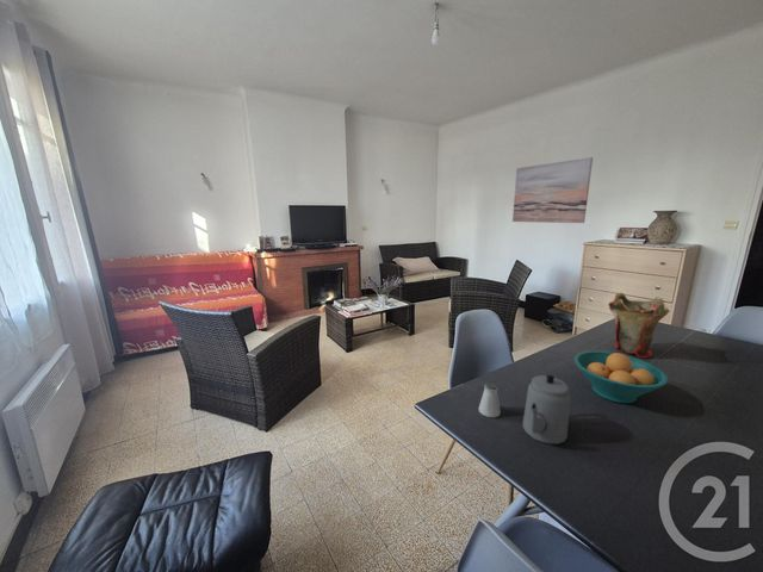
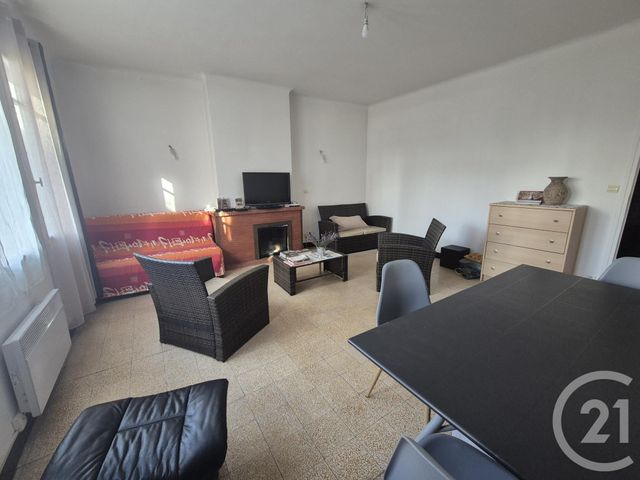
- teapot [522,374,571,444]
- saltshaker [478,381,502,418]
- vase [607,292,671,359]
- wall art [511,156,594,224]
- fruit bowl [573,350,669,404]
